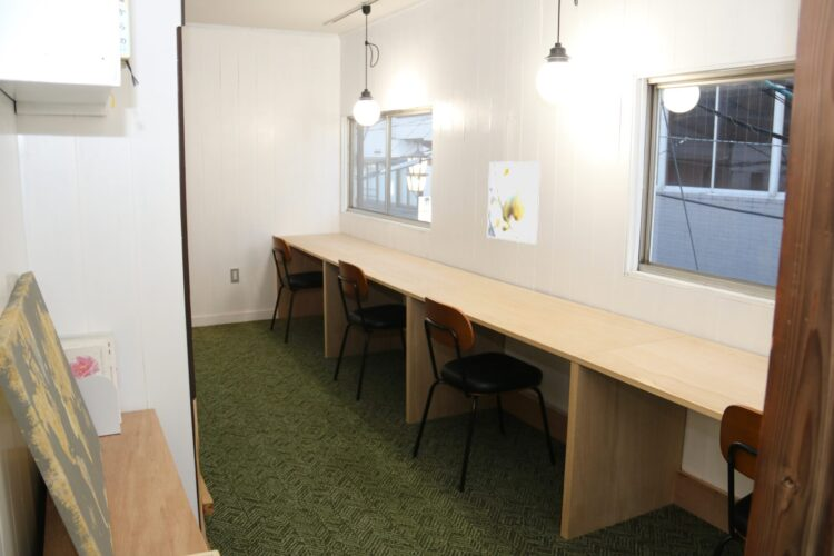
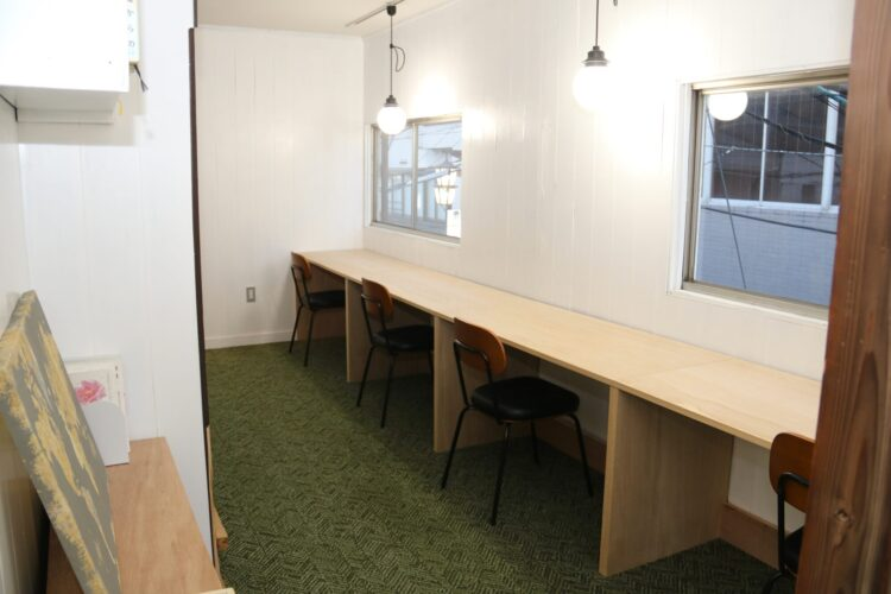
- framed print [486,160,542,245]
